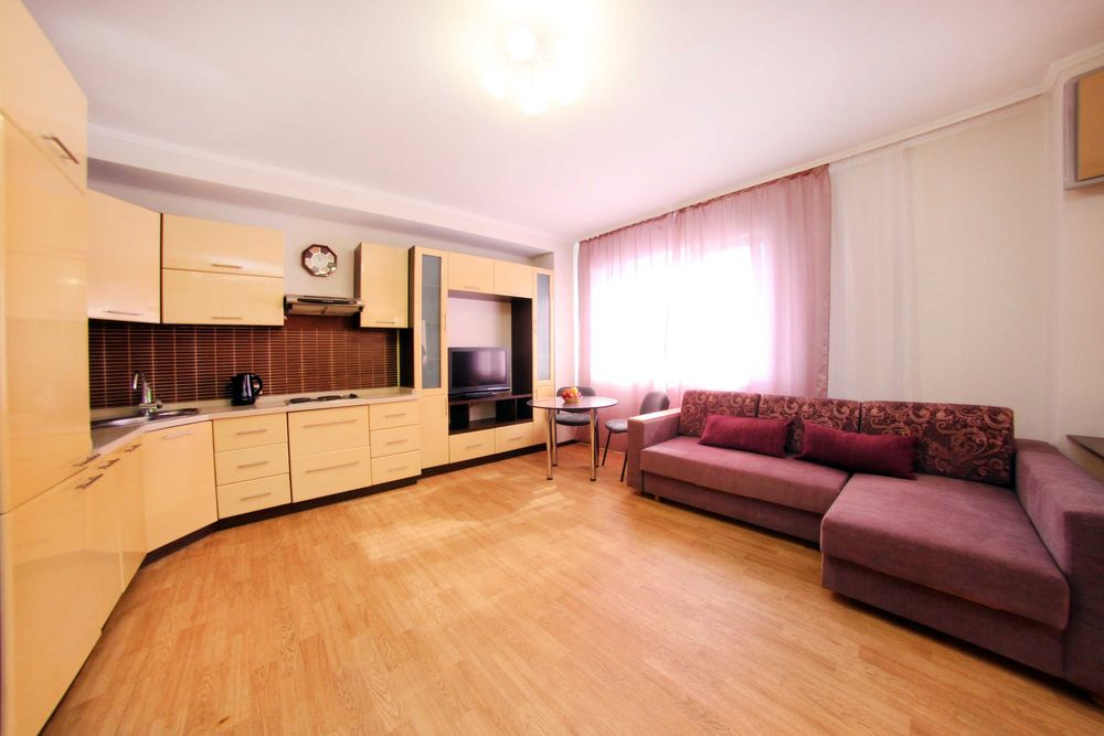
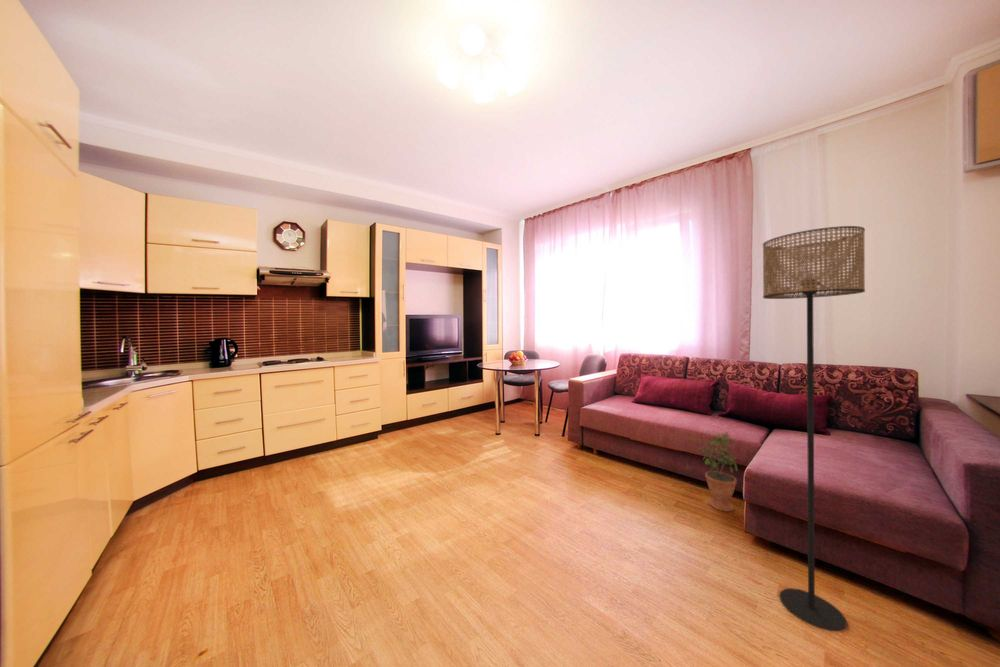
+ potted plant [698,428,739,513]
+ floor lamp [762,225,866,632]
